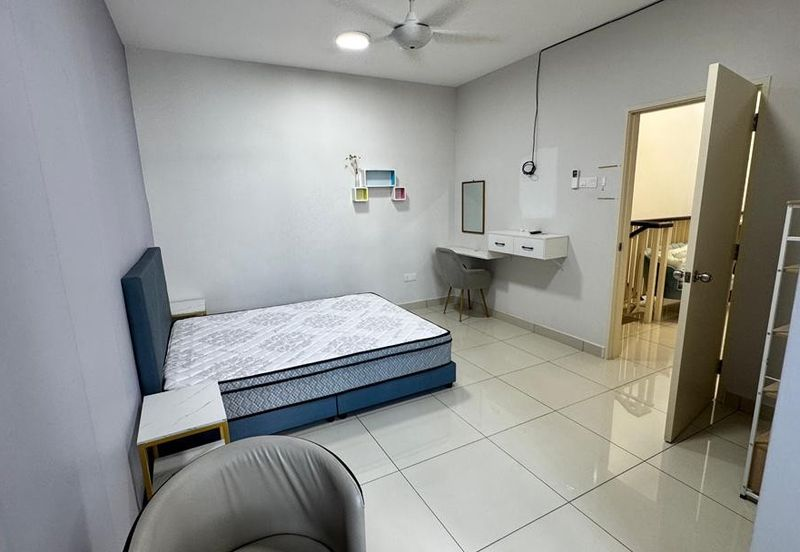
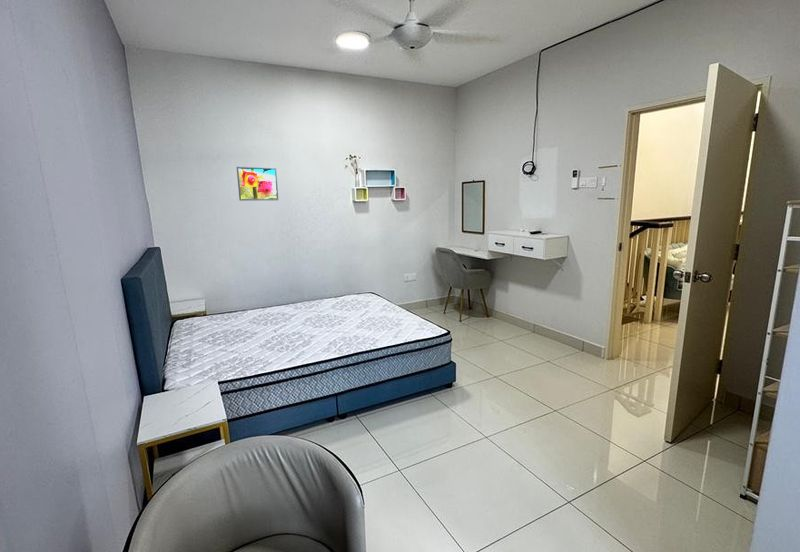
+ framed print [236,166,279,202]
